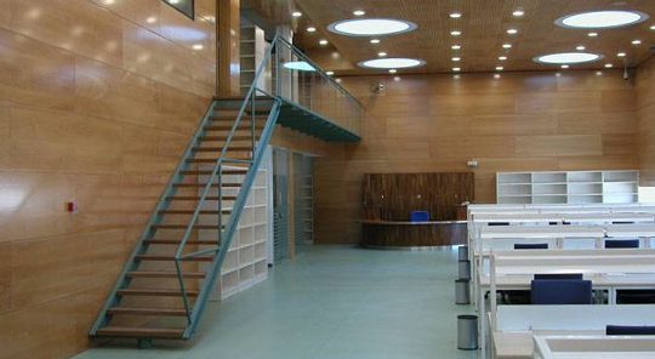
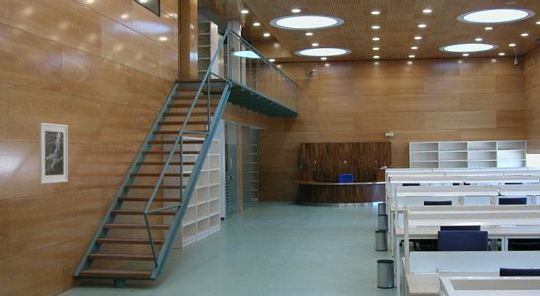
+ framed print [38,122,69,185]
